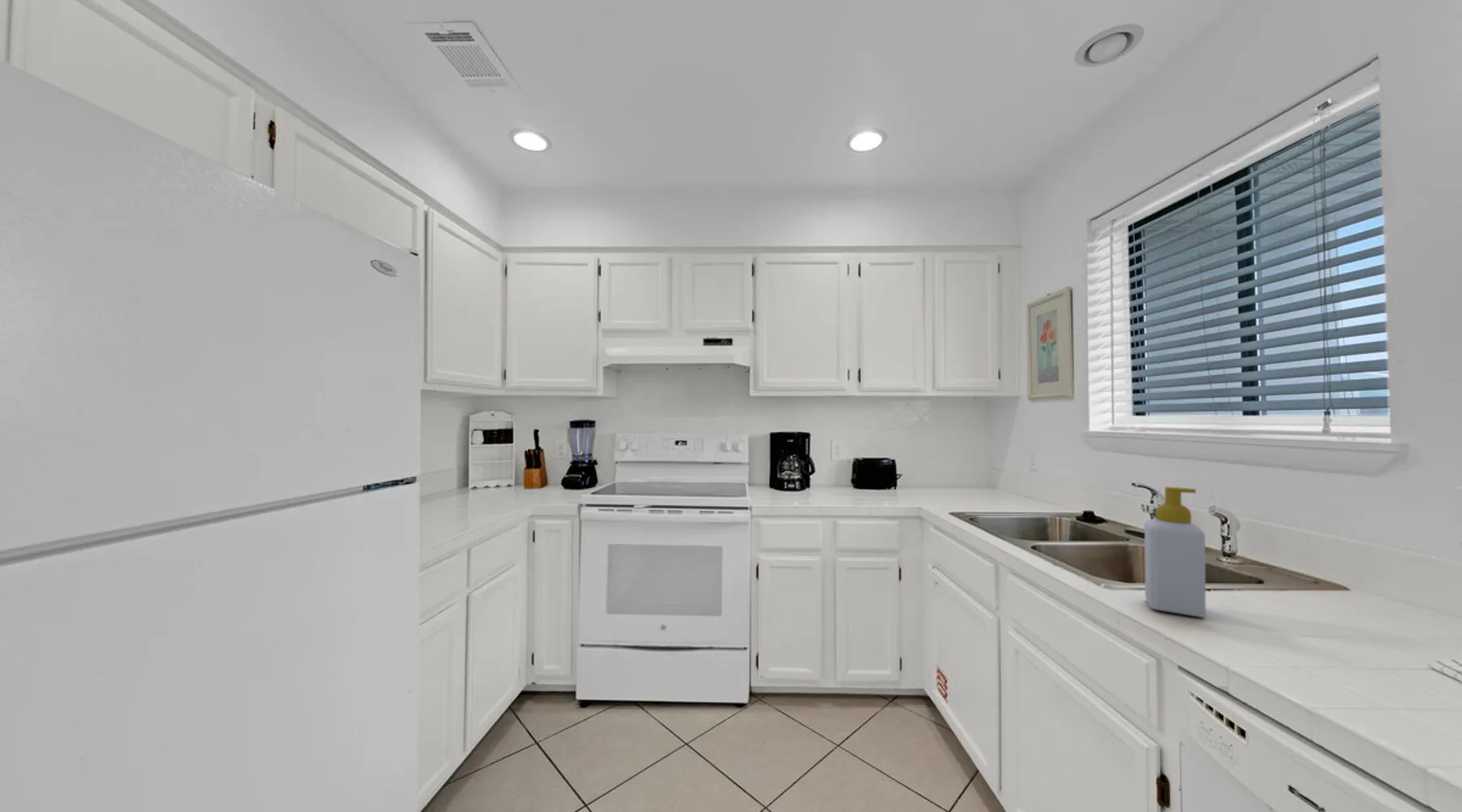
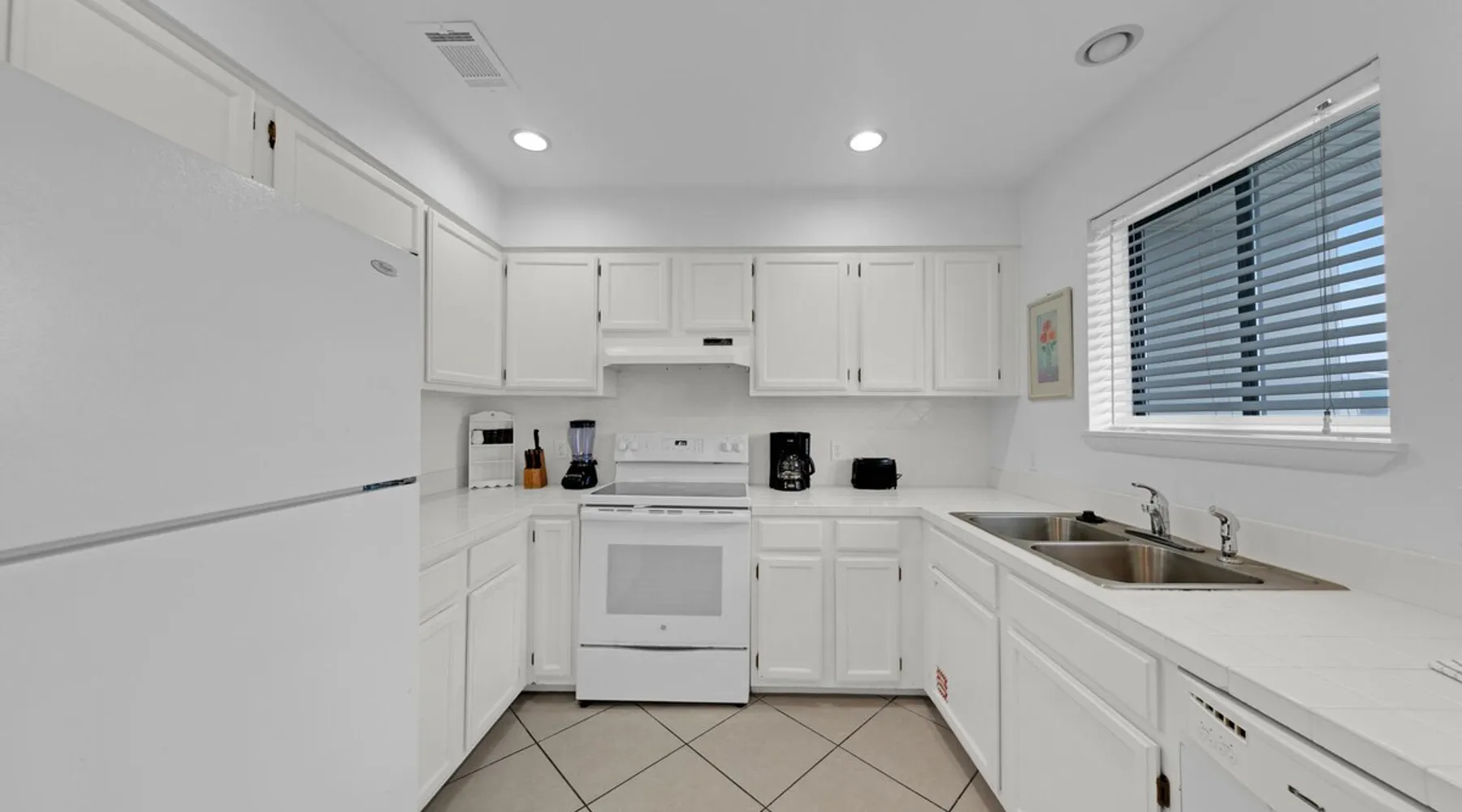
- soap bottle [1144,486,1207,618]
